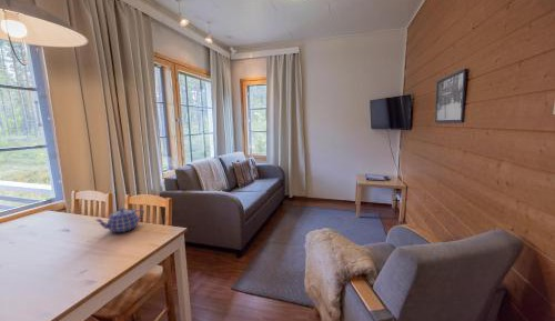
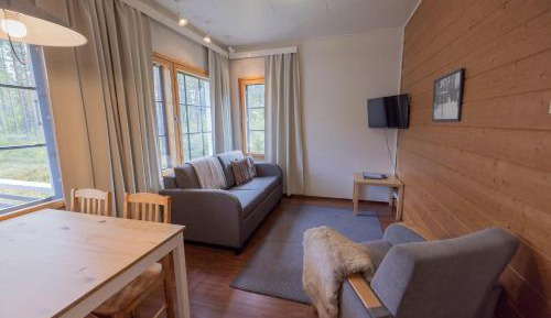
- teapot [93,207,145,233]
